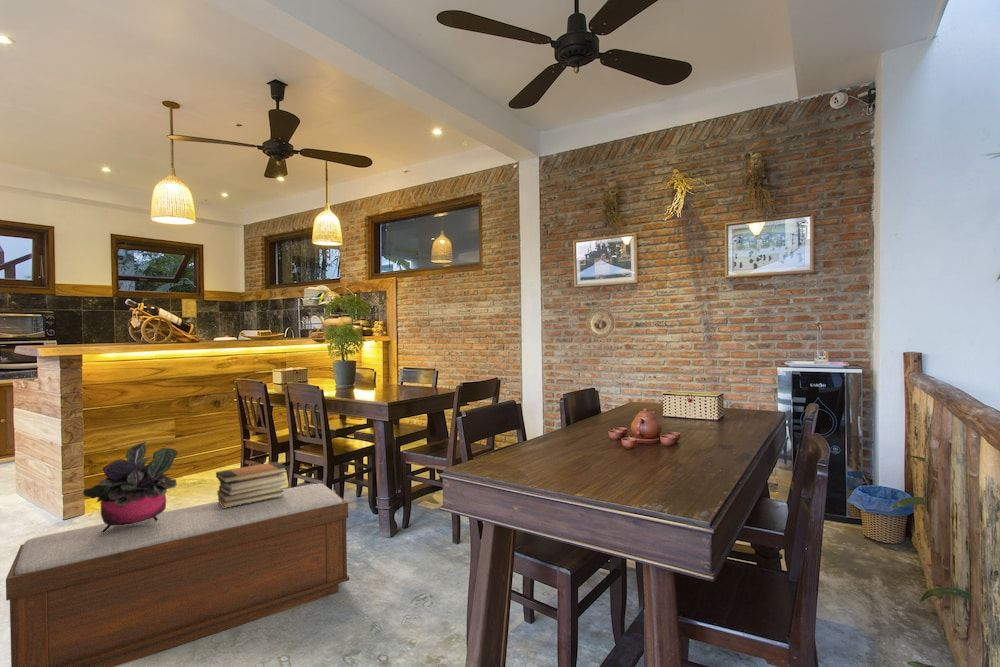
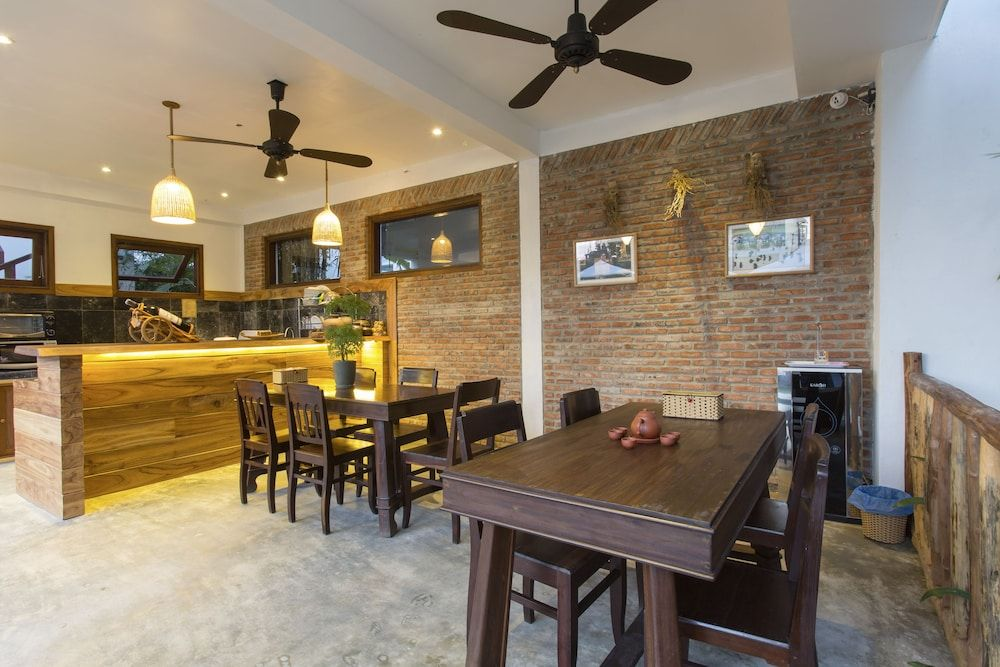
- potted plant [82,441,179,533]
- book stack [215,461,288,508]
- decorative plate [585,307,616,340]
- bench [5,482,350,667]
